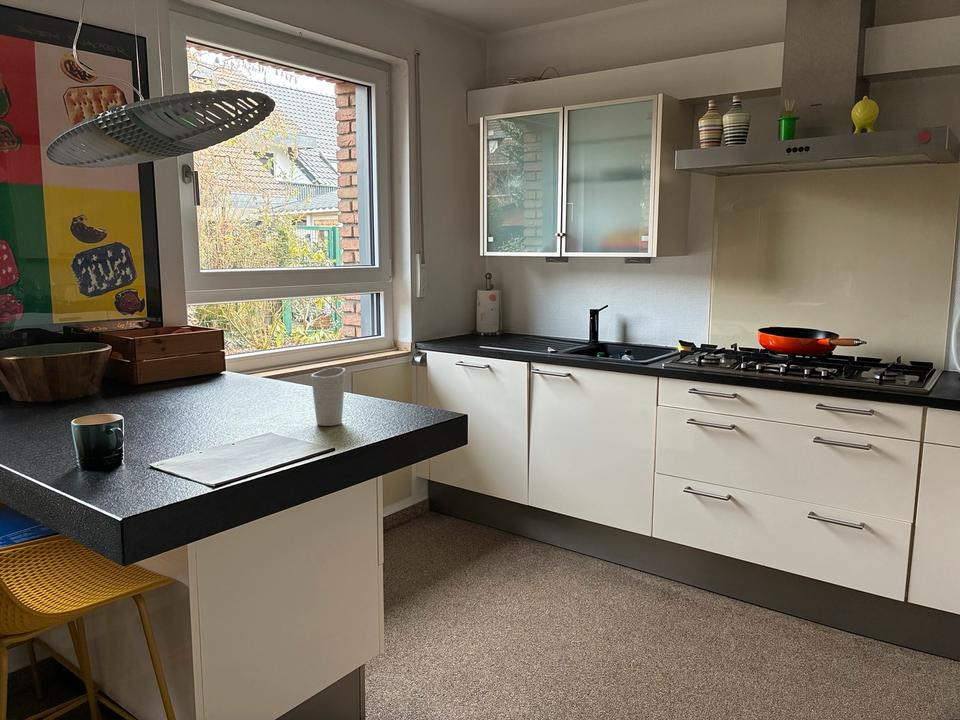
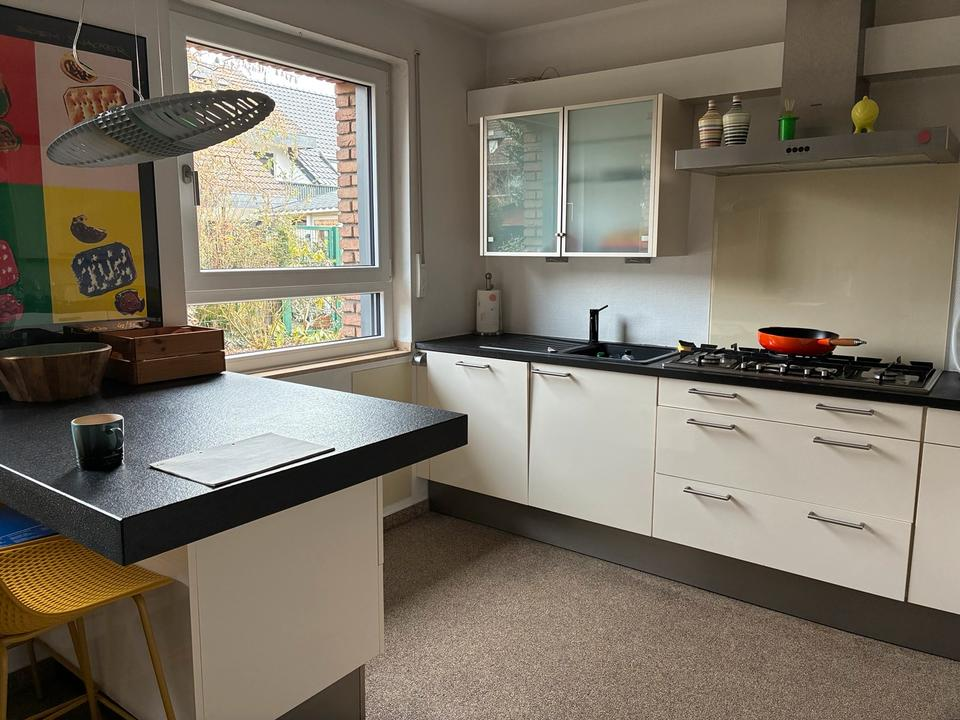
- cup [310,366,346,427]
